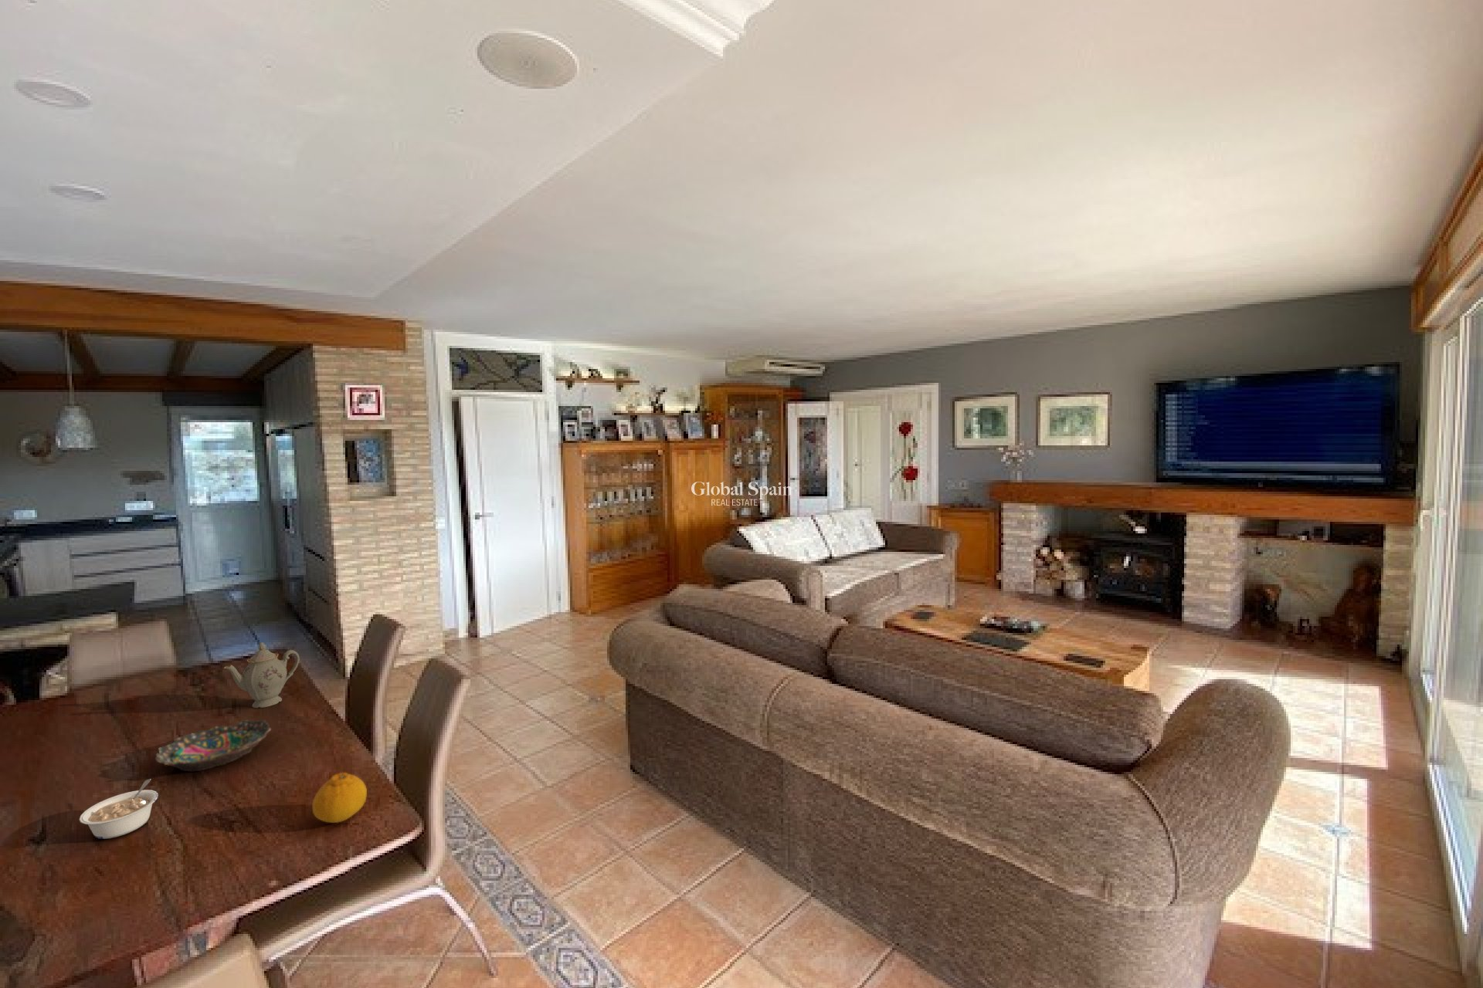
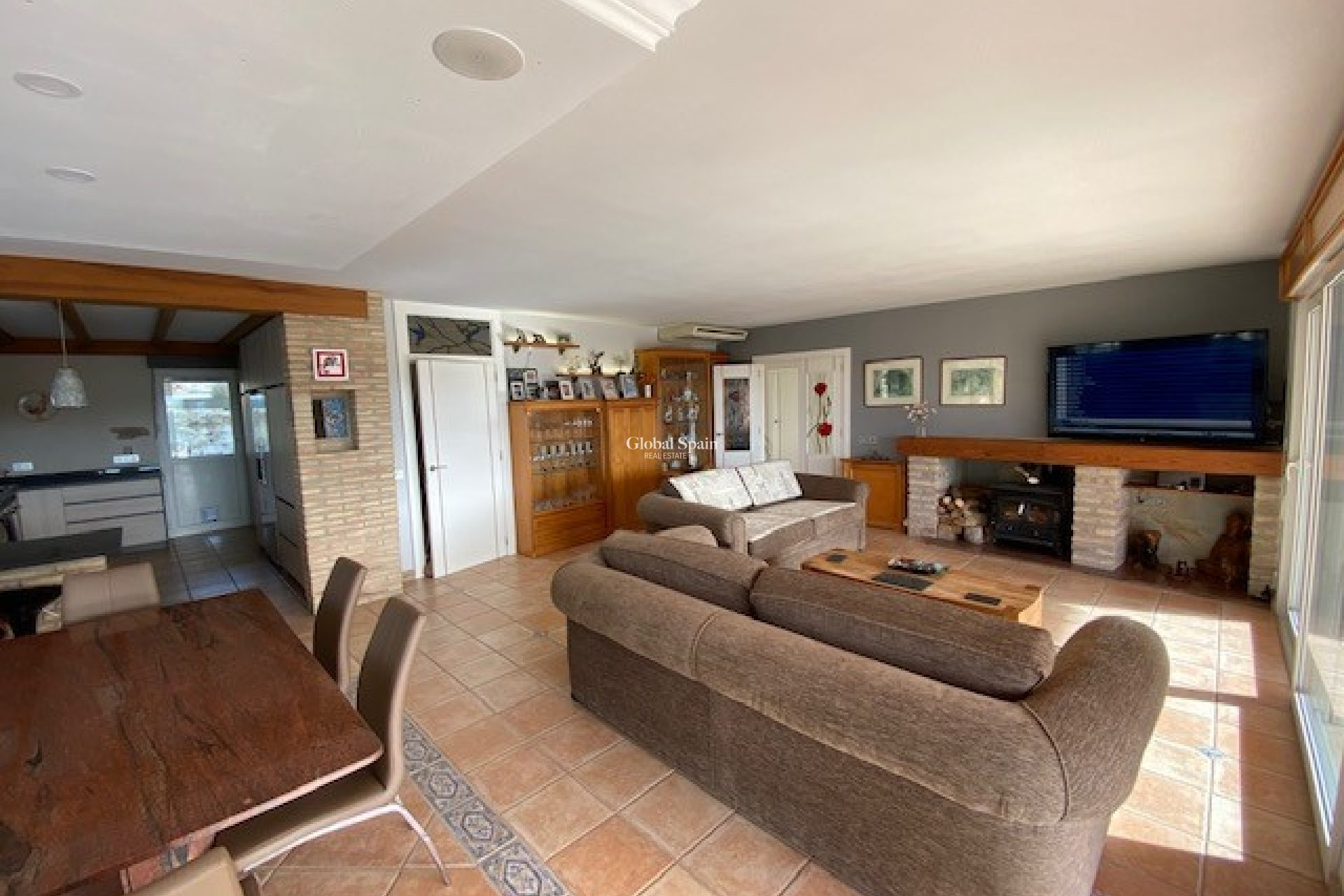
- fruit [312,772,367,824]
- chinaware [223,642,300,709]
- bowl [154,719,271,773]
- legume [78,778,159,840]
